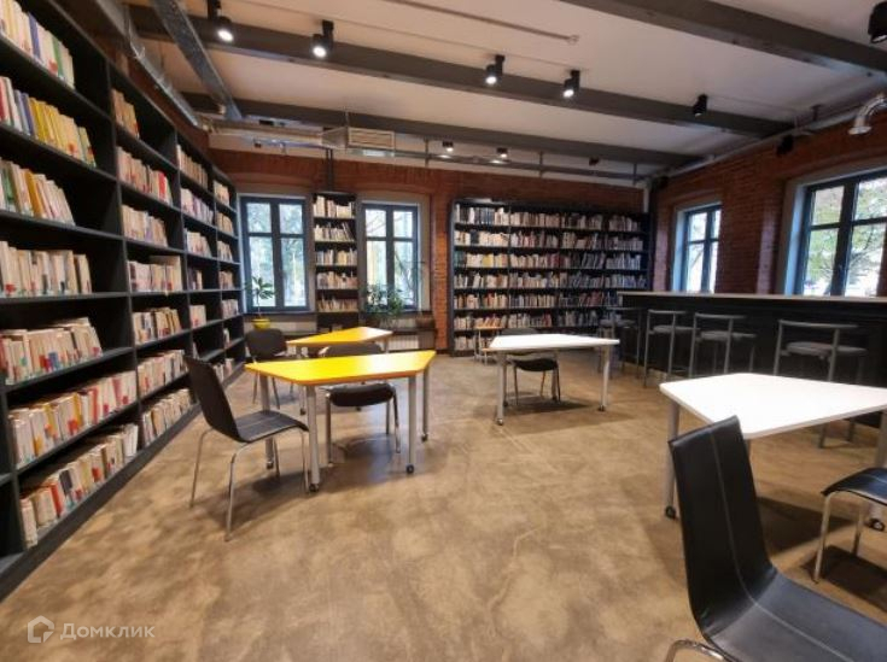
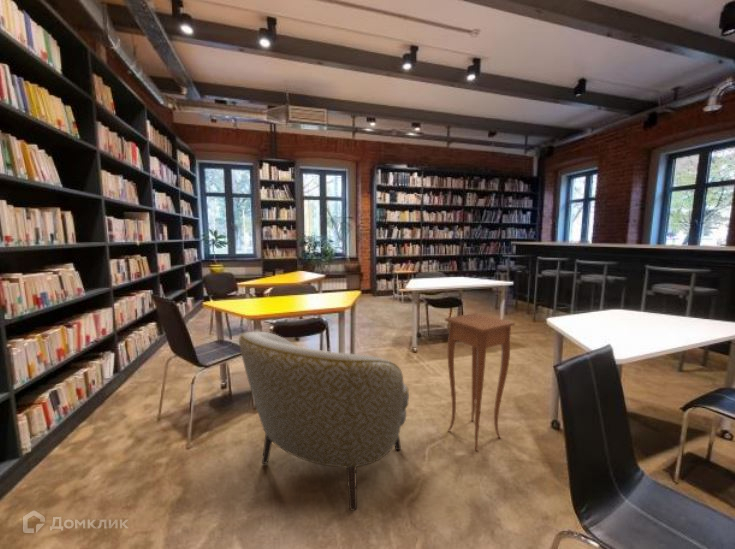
+ armchair [238,331,410,512]
+ side table [444,312,516,451]
